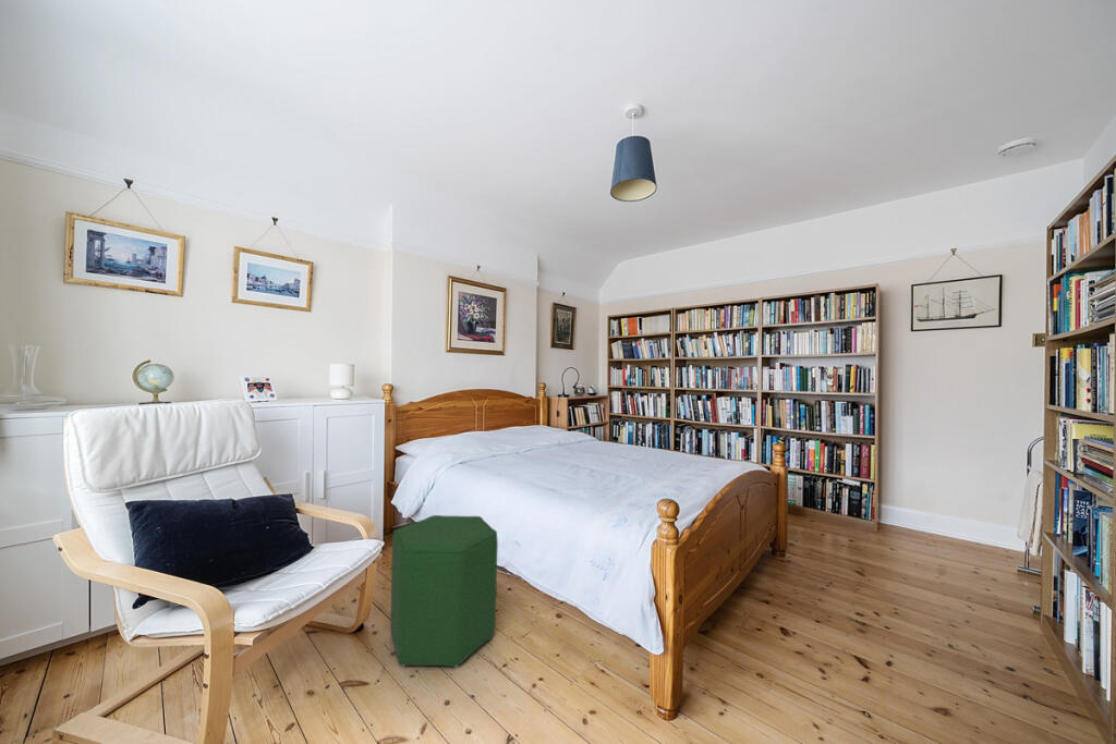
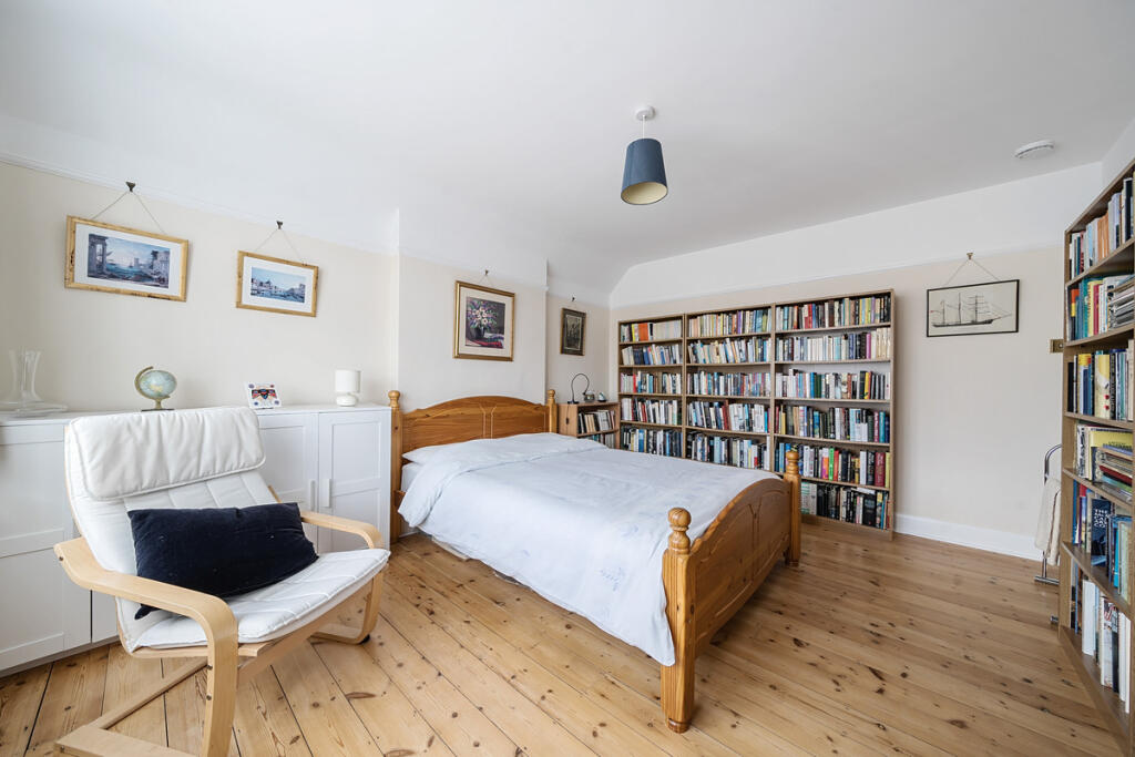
- ottoman [390,514,499,669]
